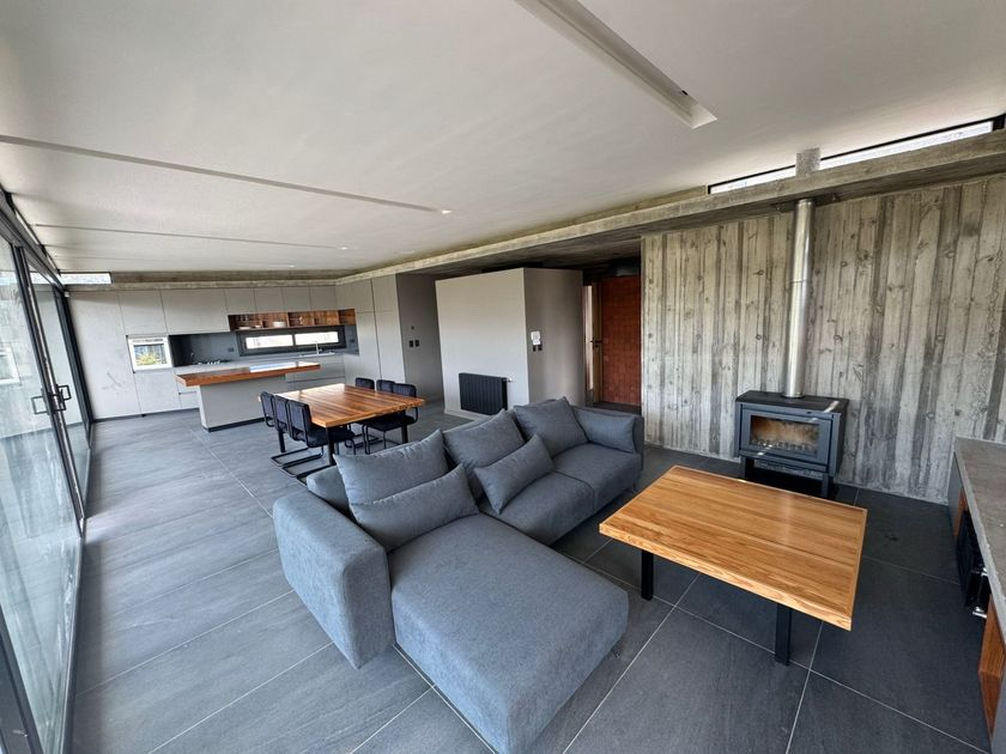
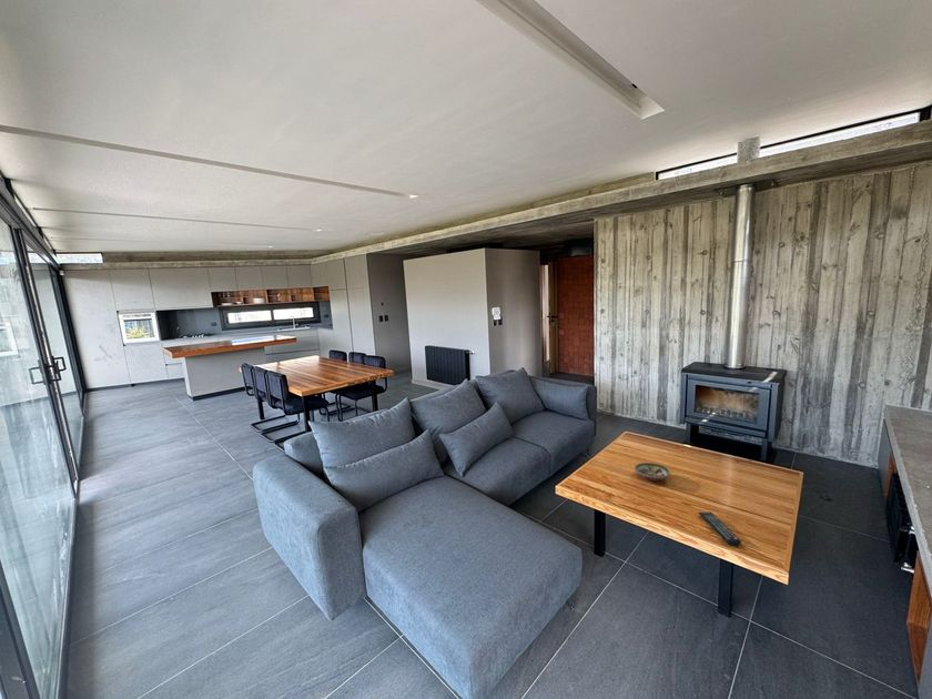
+ remote control [698,511,742,547]
+ decorative bowl [634,462,671,482]
